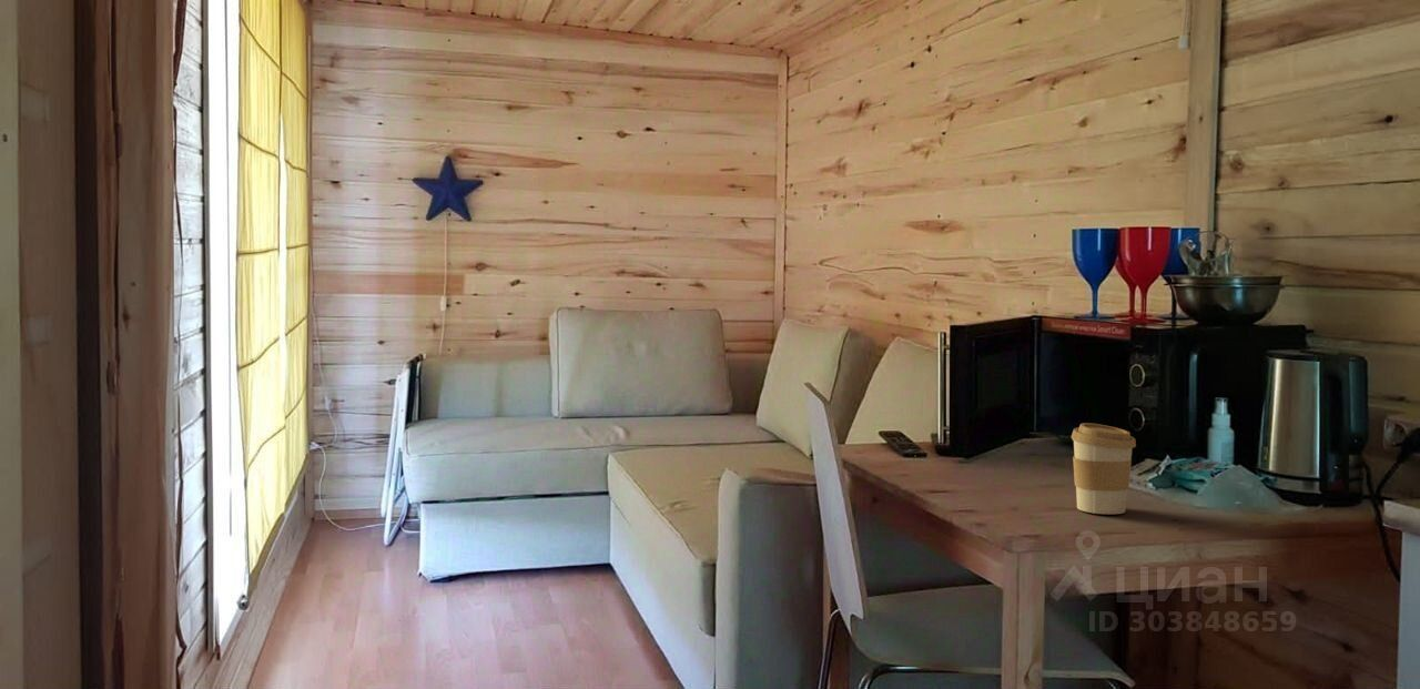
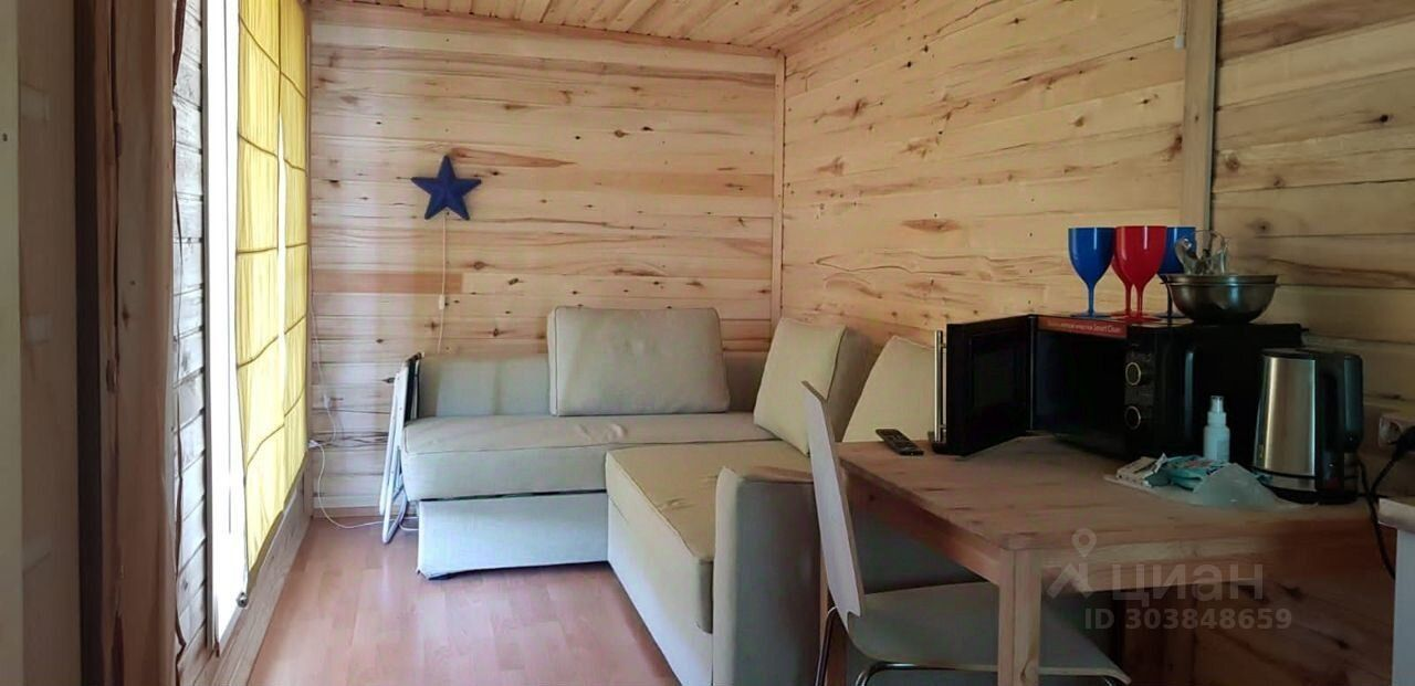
- coffee cup [1071,422,1137,515]
